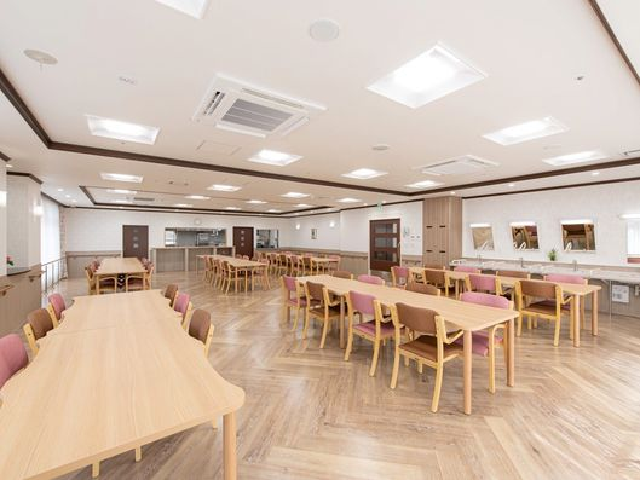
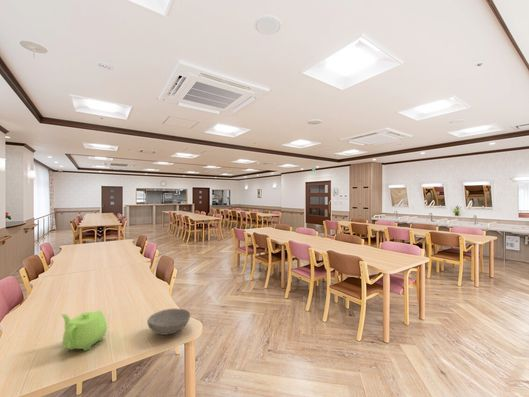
+ bowl [146,308,191,336]
+ teapot [60,310,108,352]
